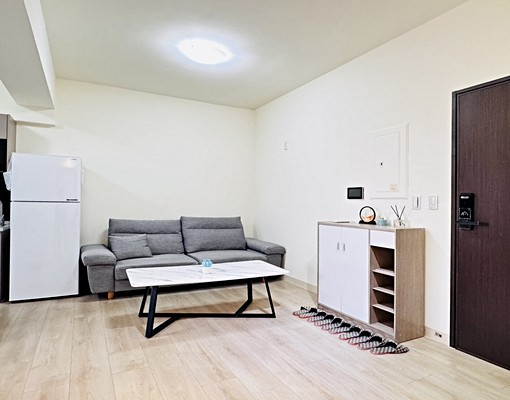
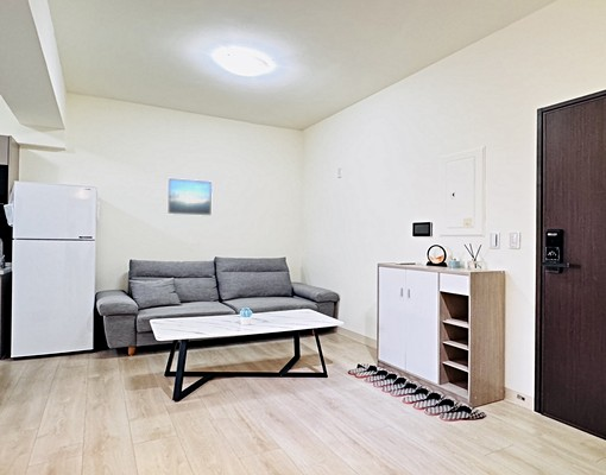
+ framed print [166,177,214,217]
